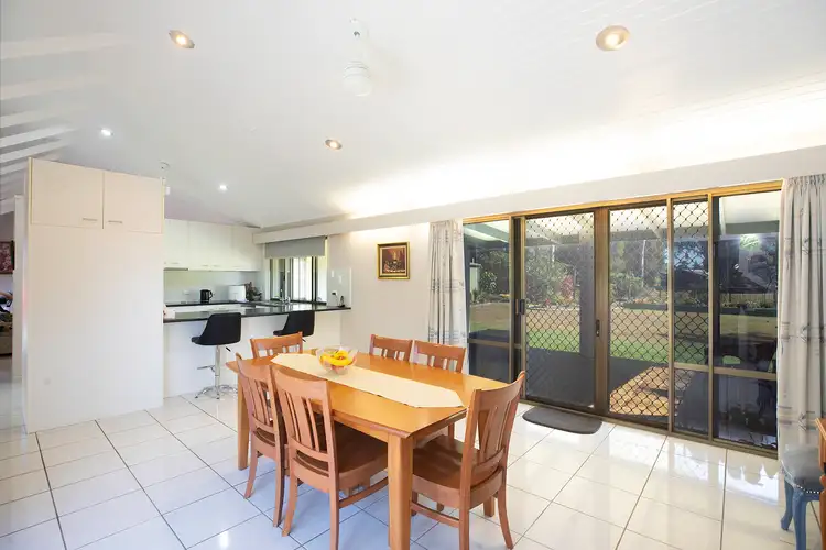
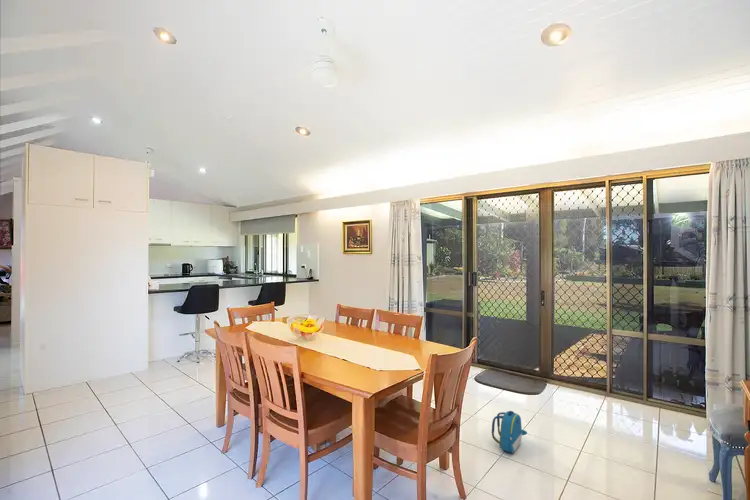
+ backpack [491,410,528,454]
